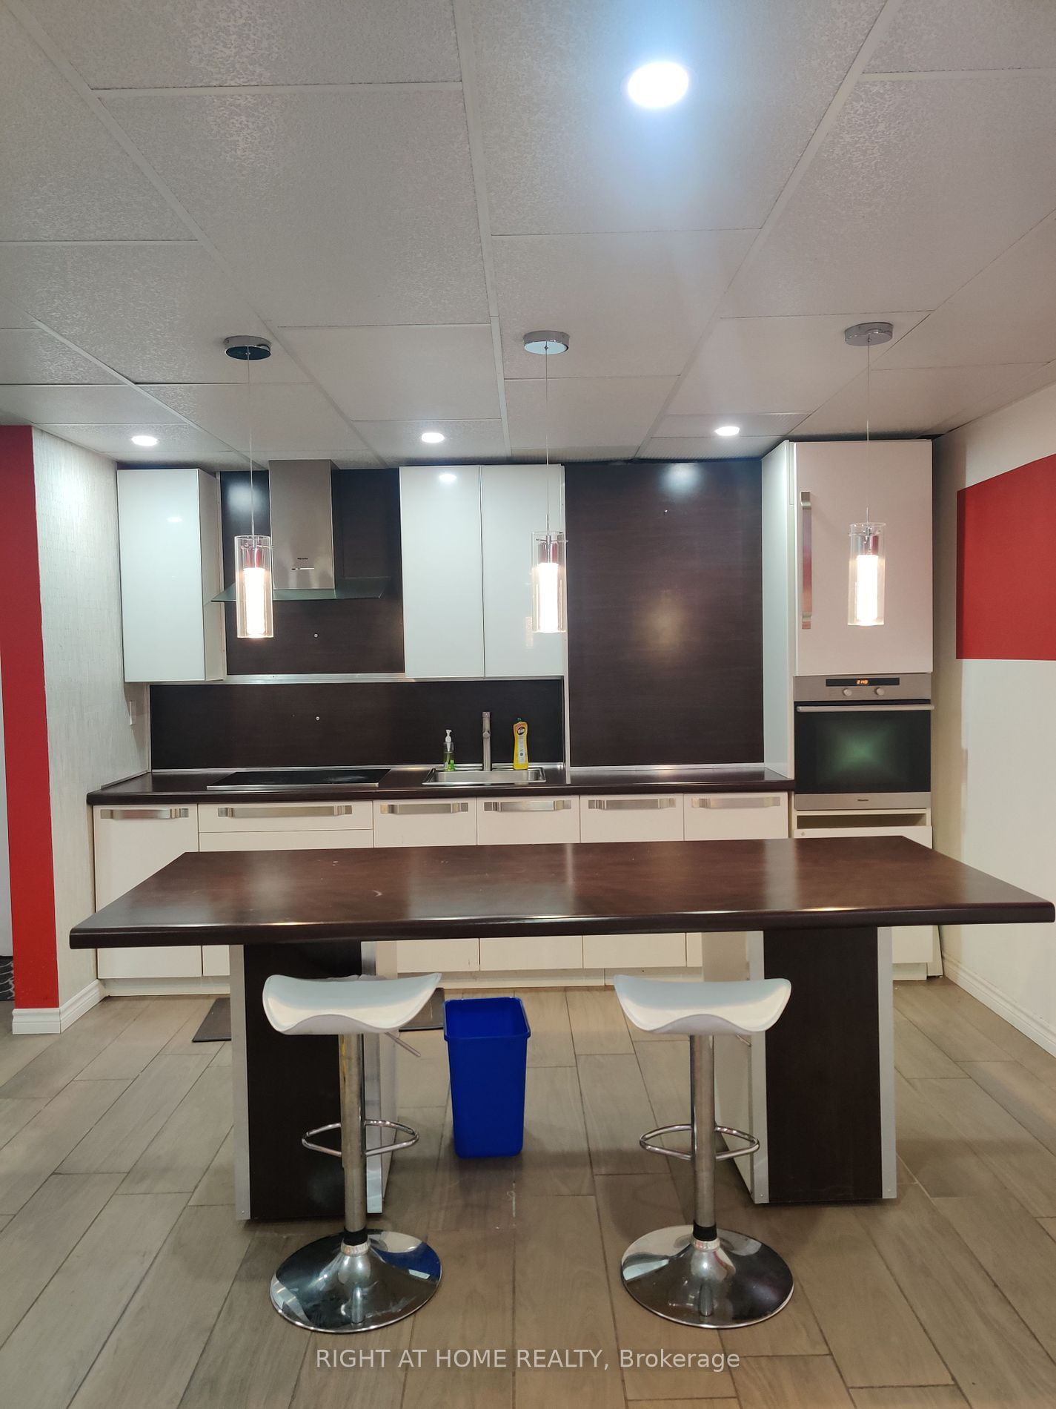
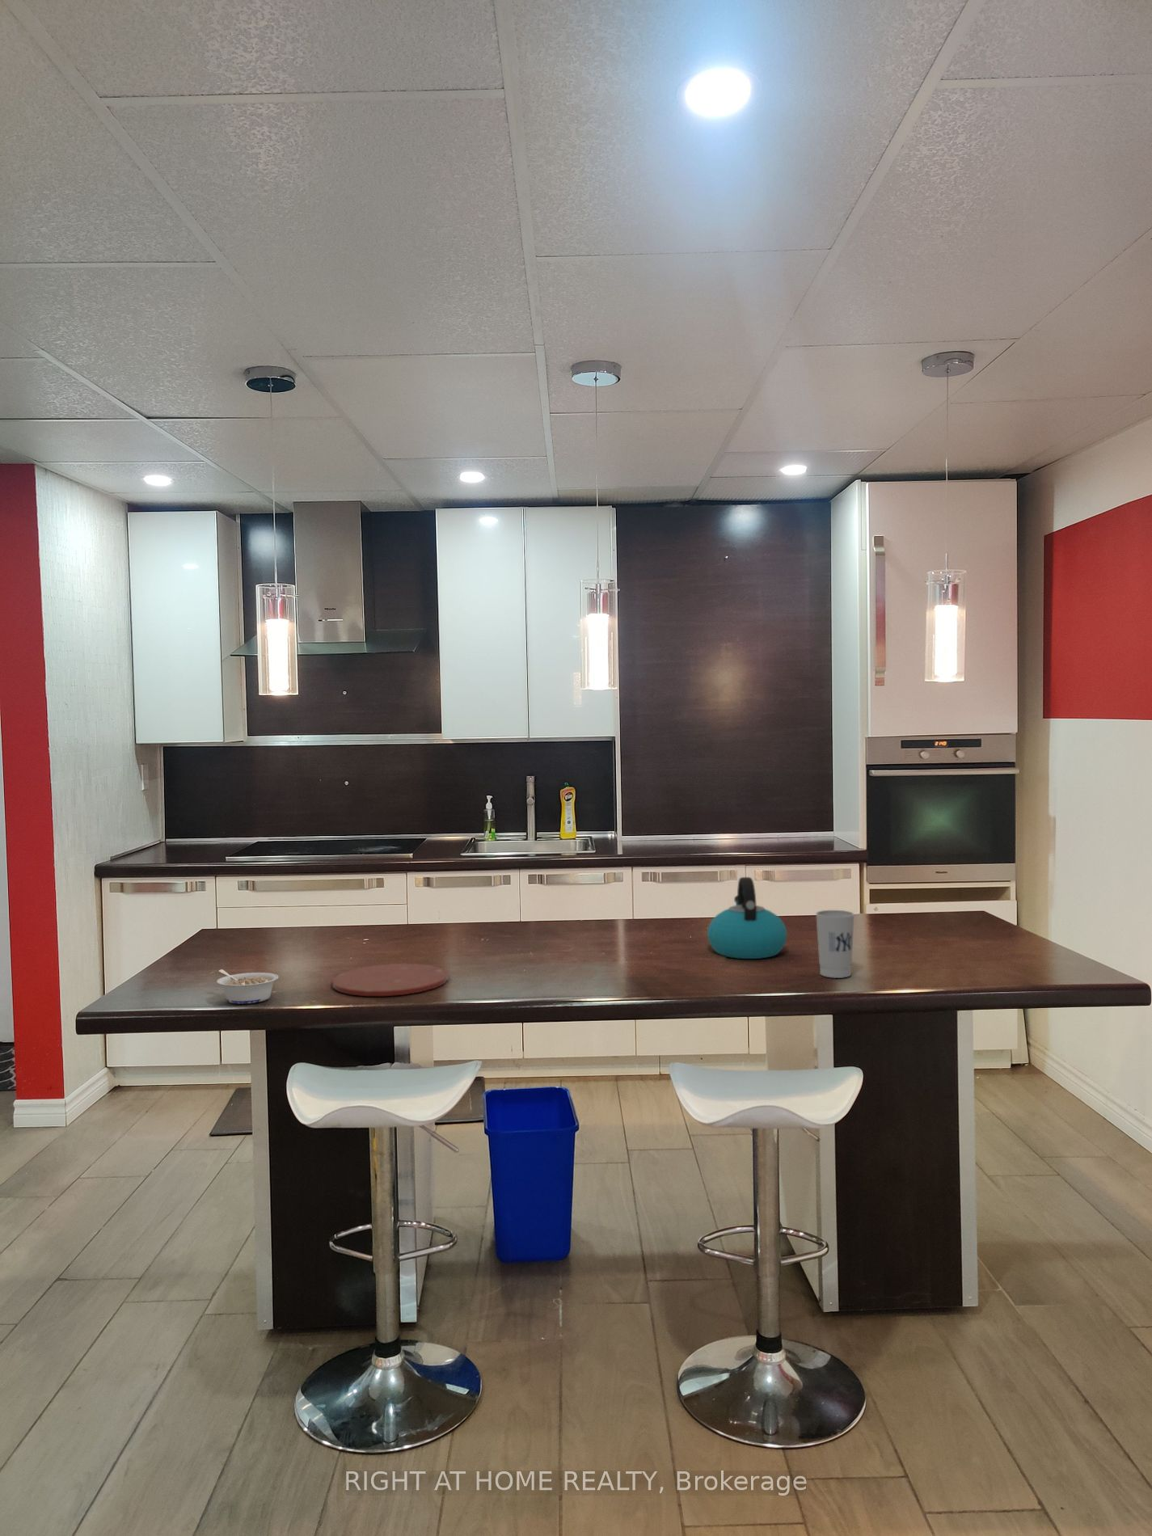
+ plate [333,963,449,997]
+ legume [215,969,278,1004]
+ cup [814,910,856,978]
+ kettle [707,877,788,959]
